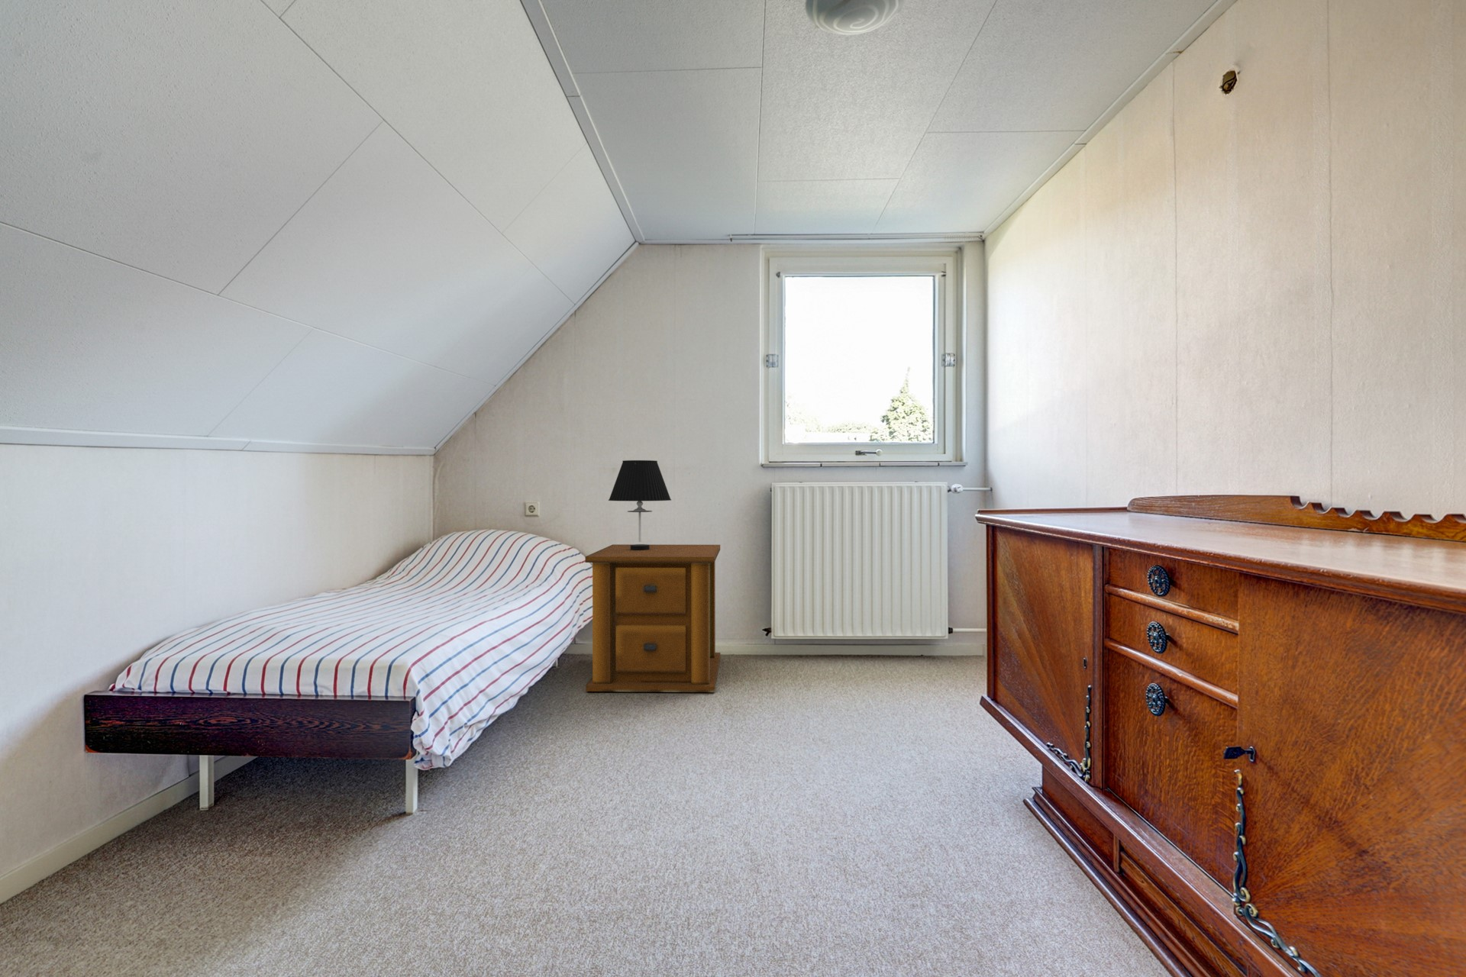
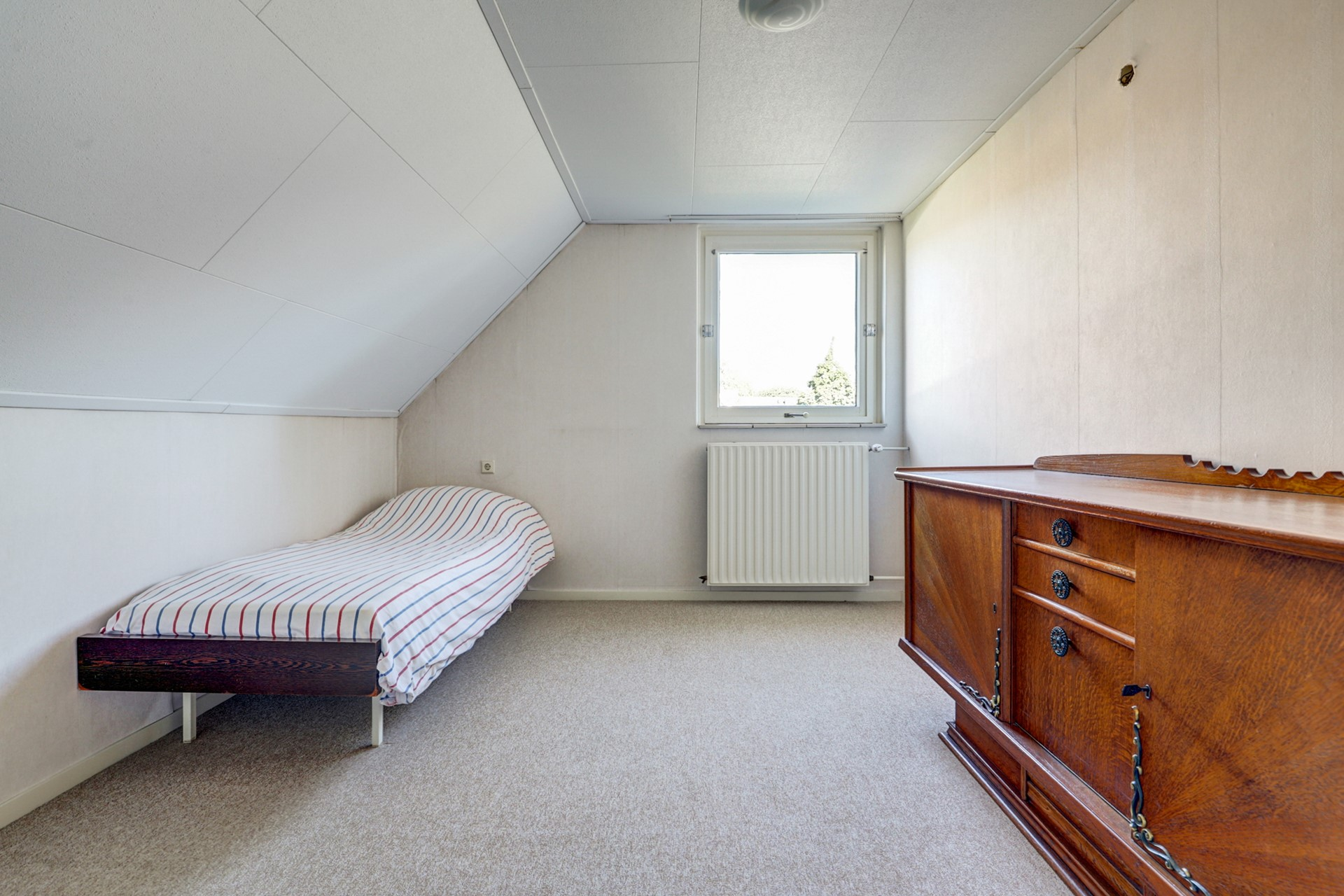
- side table [584,543,721,693]
- table lamp [608,459,672,551]
